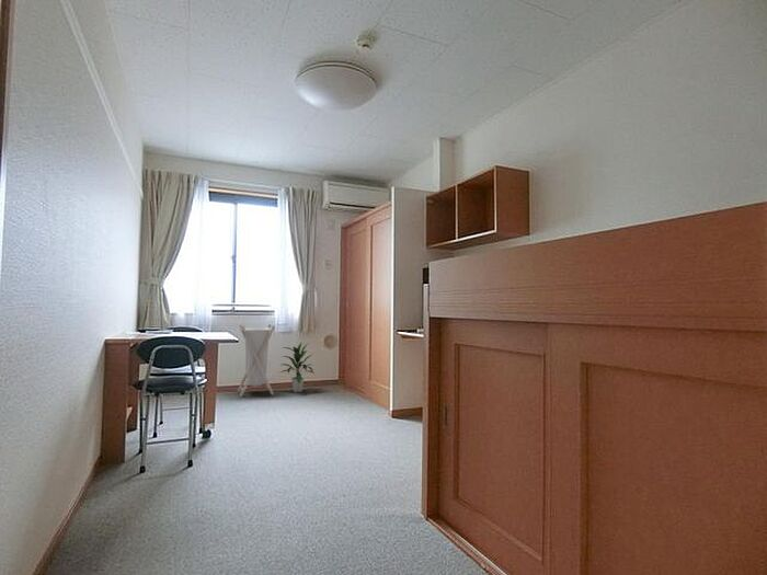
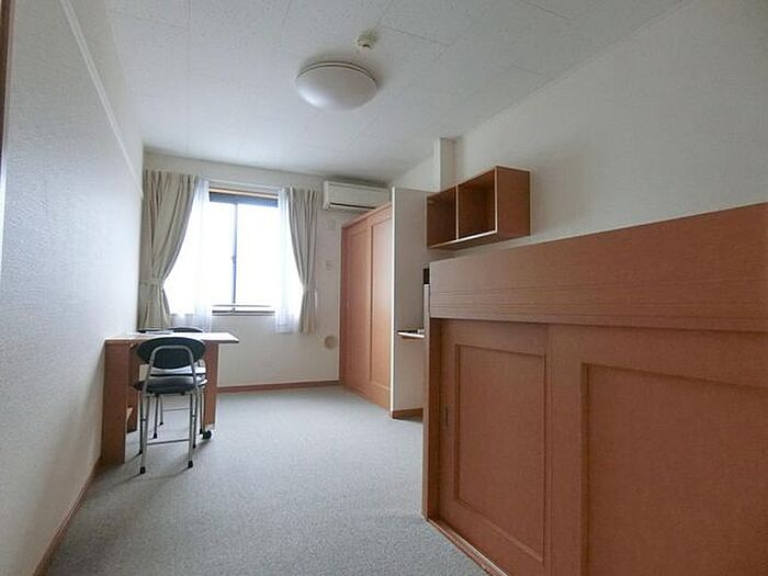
- indoor plant [278,341,314,393]
- laundry hamper [237,323,276,398]
